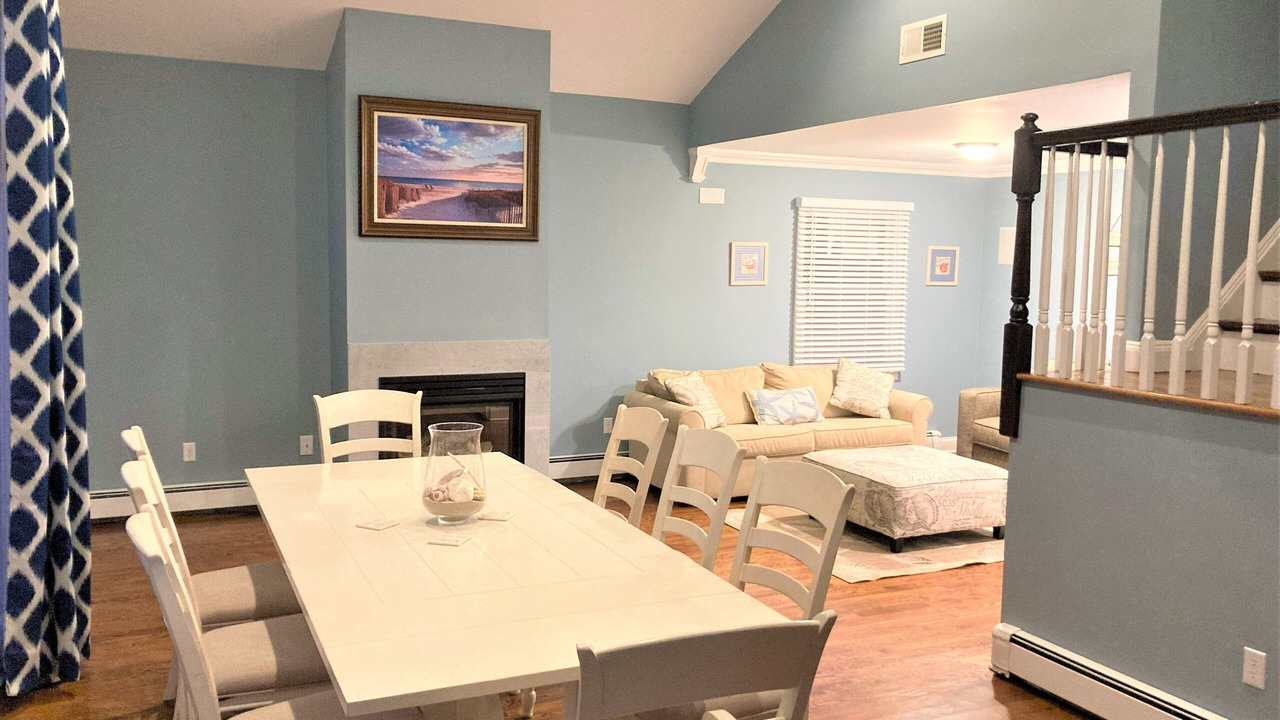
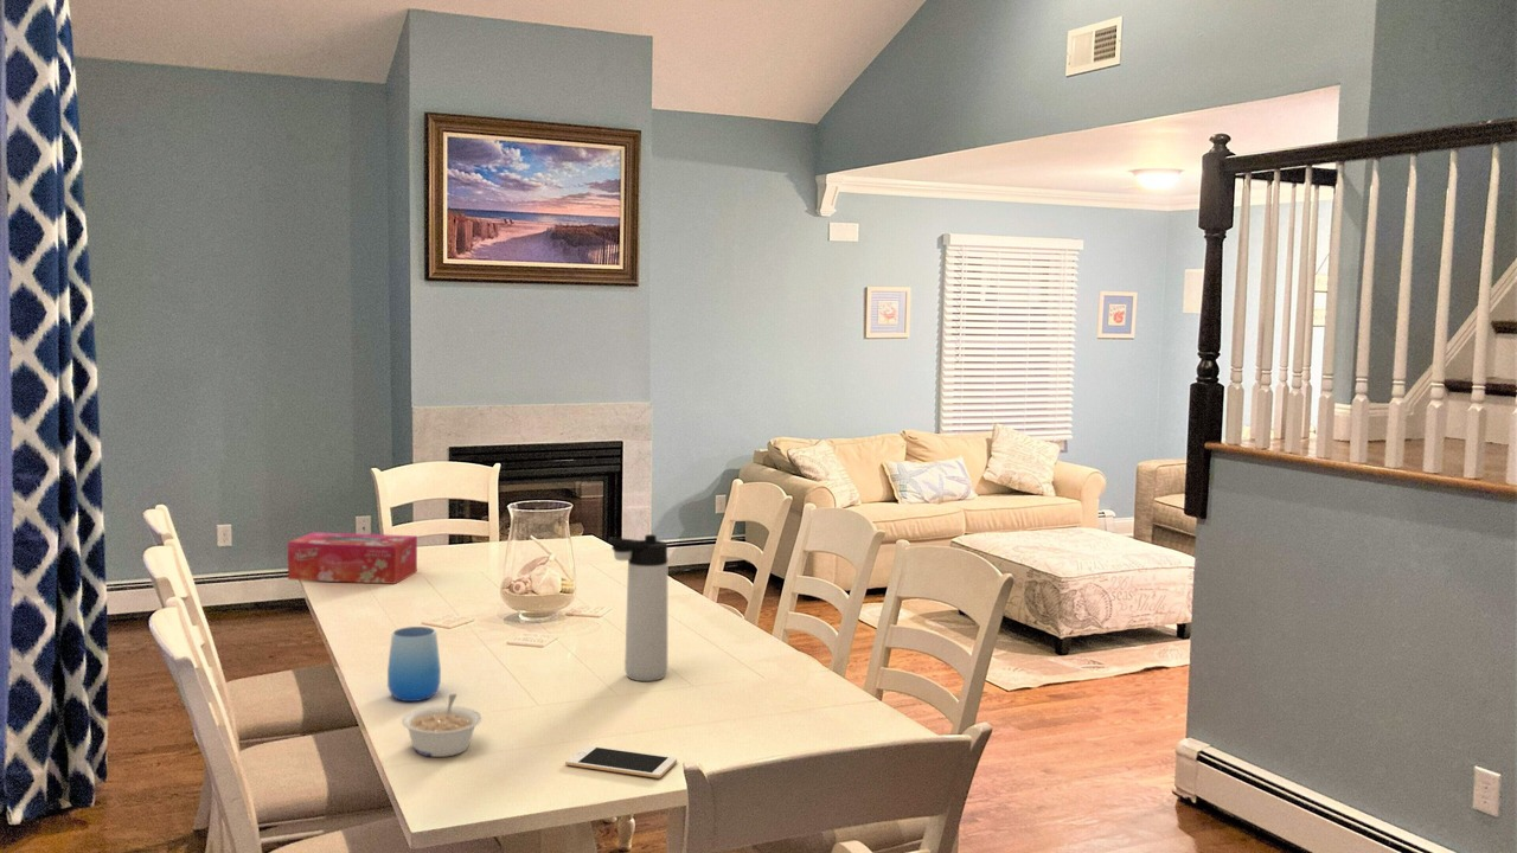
+ cup [386,626,442,703]
+ thermos bottle [608,533,668,682]
+ legume [401,693,482,758]
+ cell phone [564,744,678,780]
+ tissue box [287,531,418,585]
